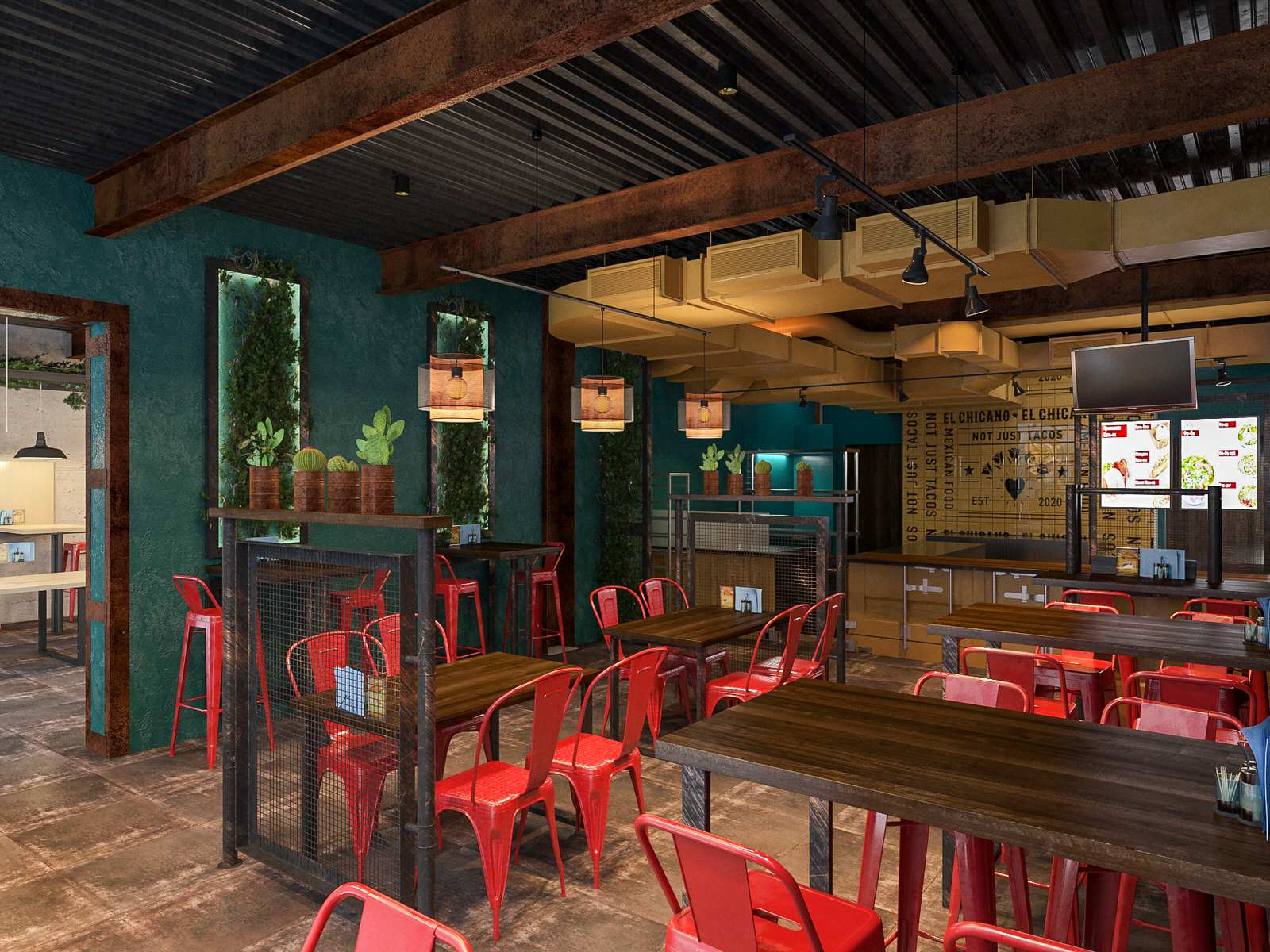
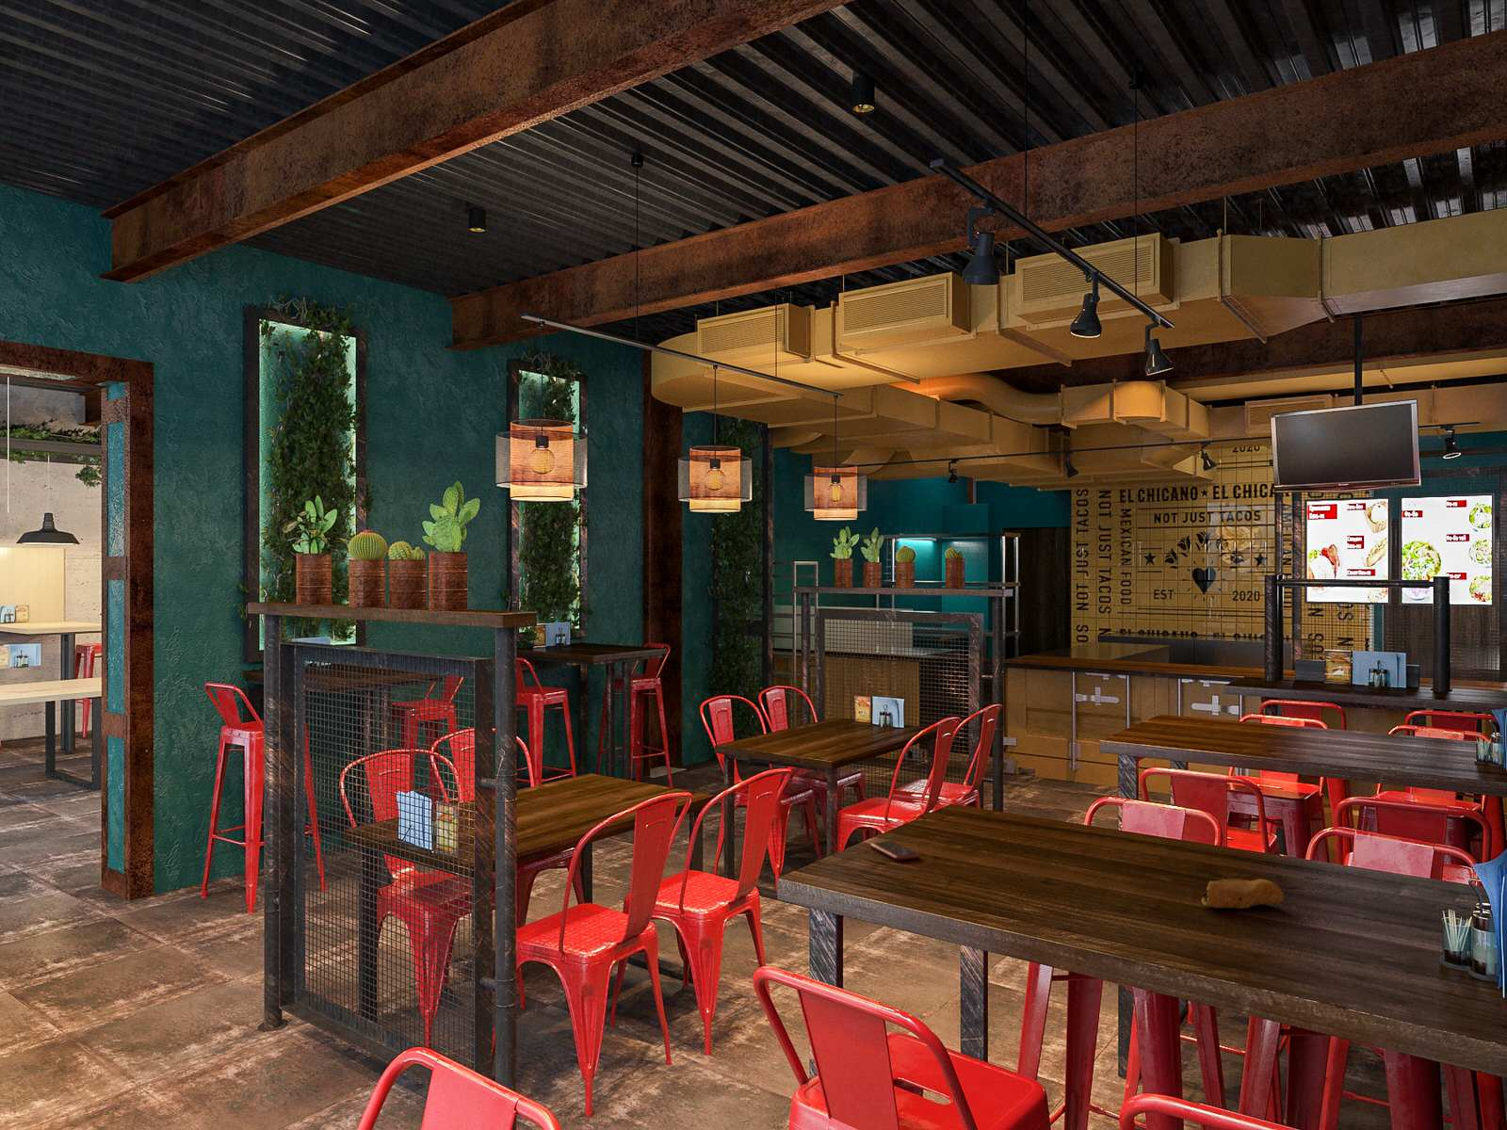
+ smartphone [870,840,922,862]
+ taco [1200,875,1285,909]
